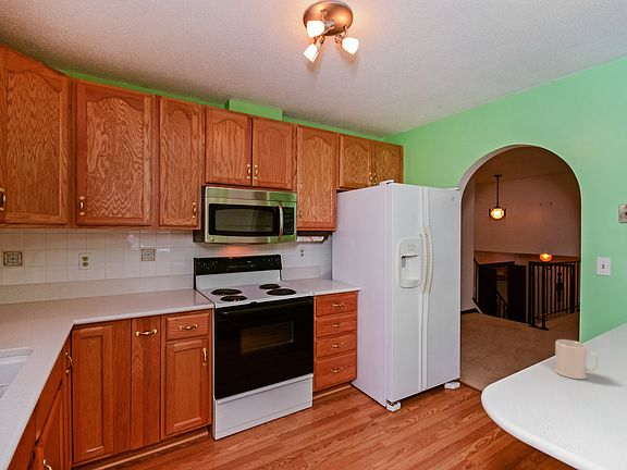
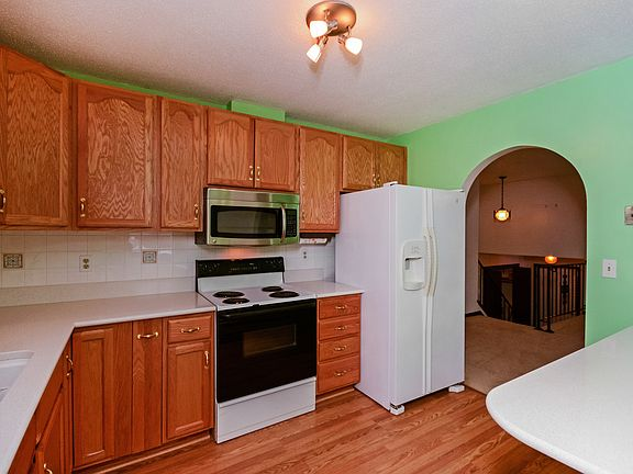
- mug [553,338,599,380]
